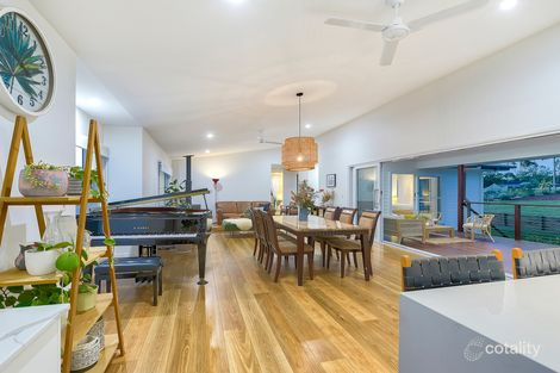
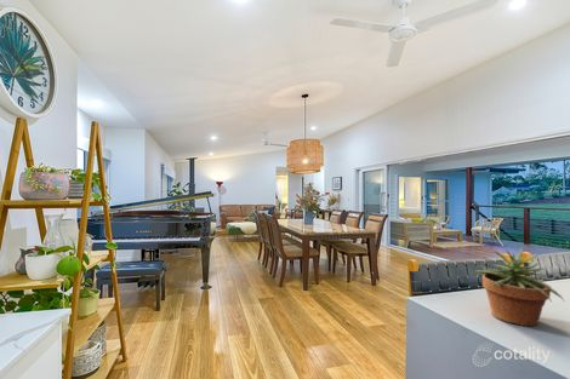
+ potted plant [475,246,565,327]
